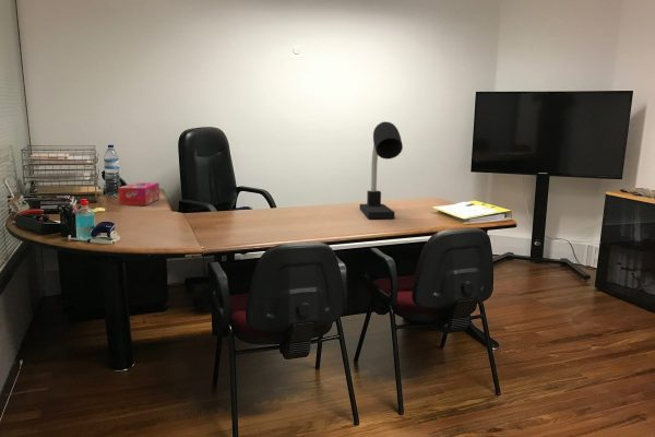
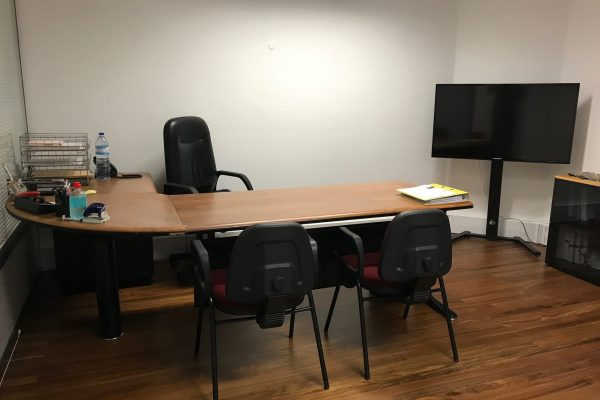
- desk lamp [358,120,404,220]
- tissue box [117,181,160,206]
